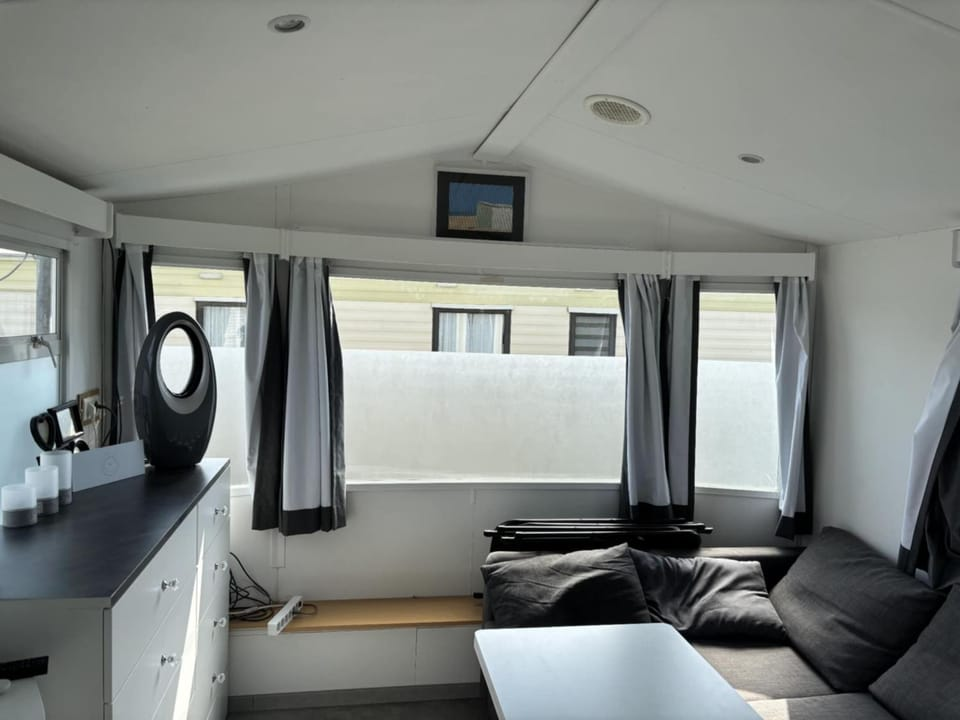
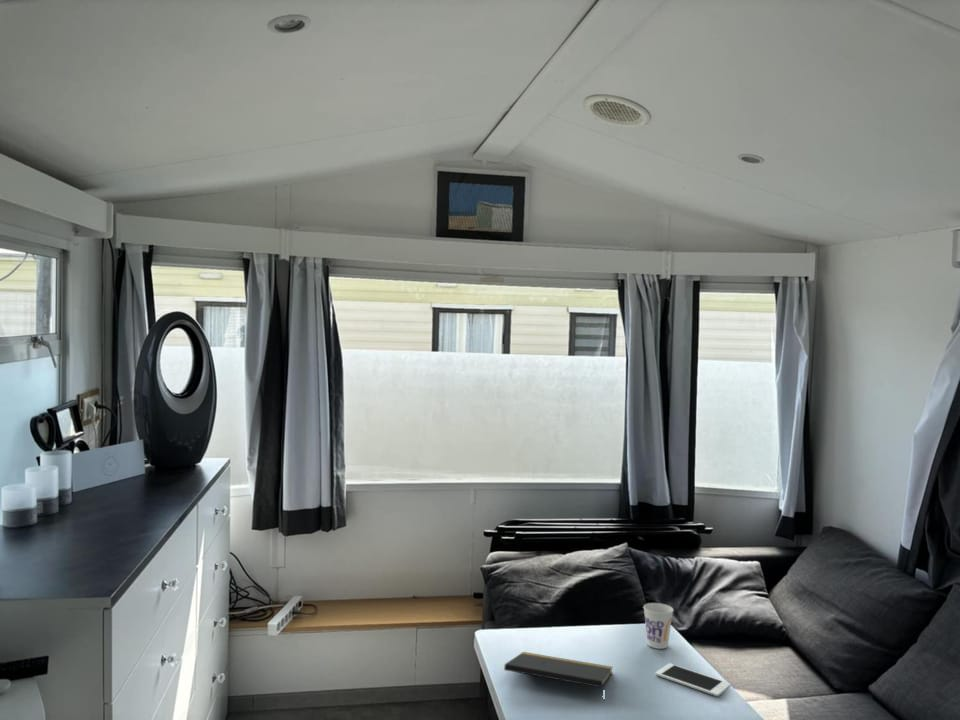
+ cup [642,602,675,650]
+ cell phone [655,663,732,697]
+ notepad [503,651,614,703]
